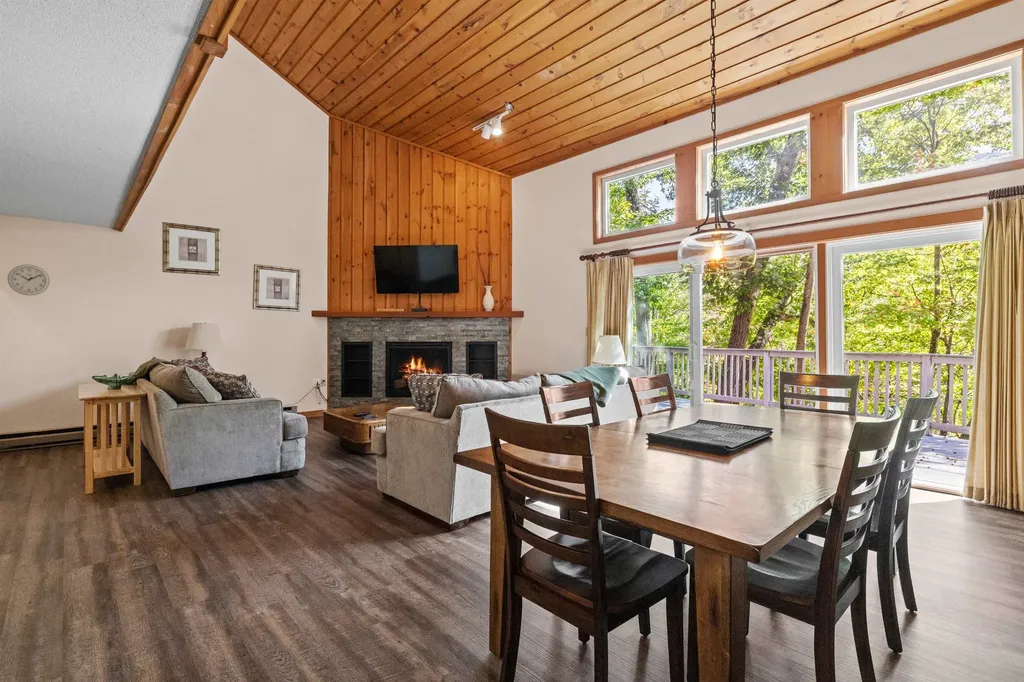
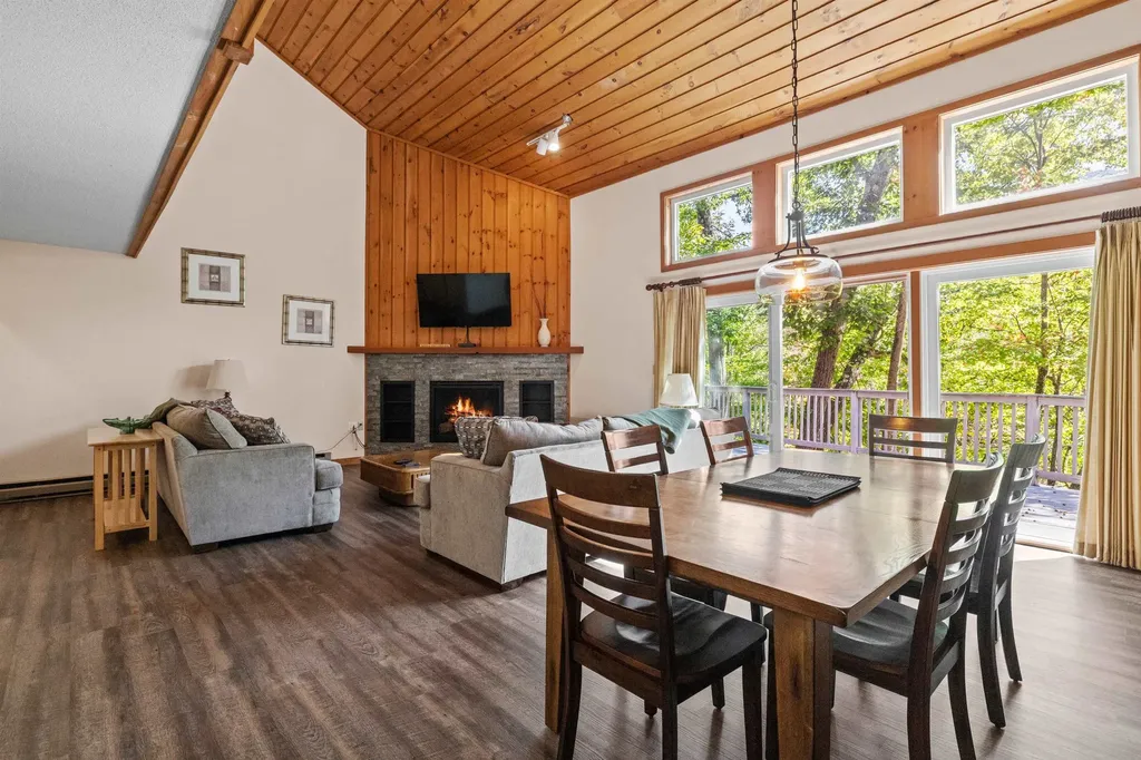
- wall clock [7,264,51,296]
